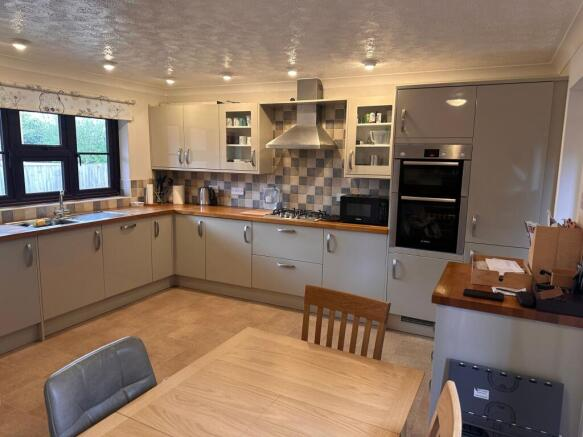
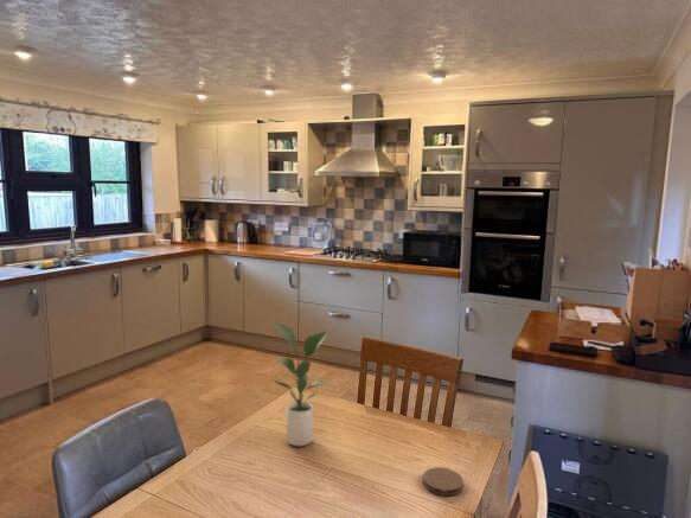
+ coaster [422,467,465,497]
+ potted plant [271,321,332,447]
